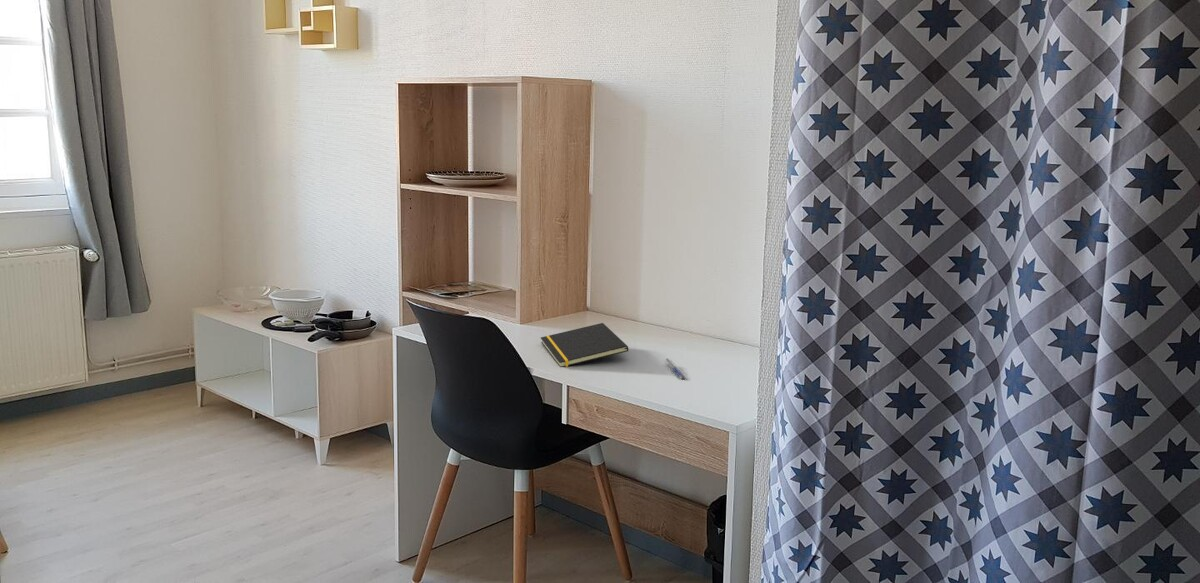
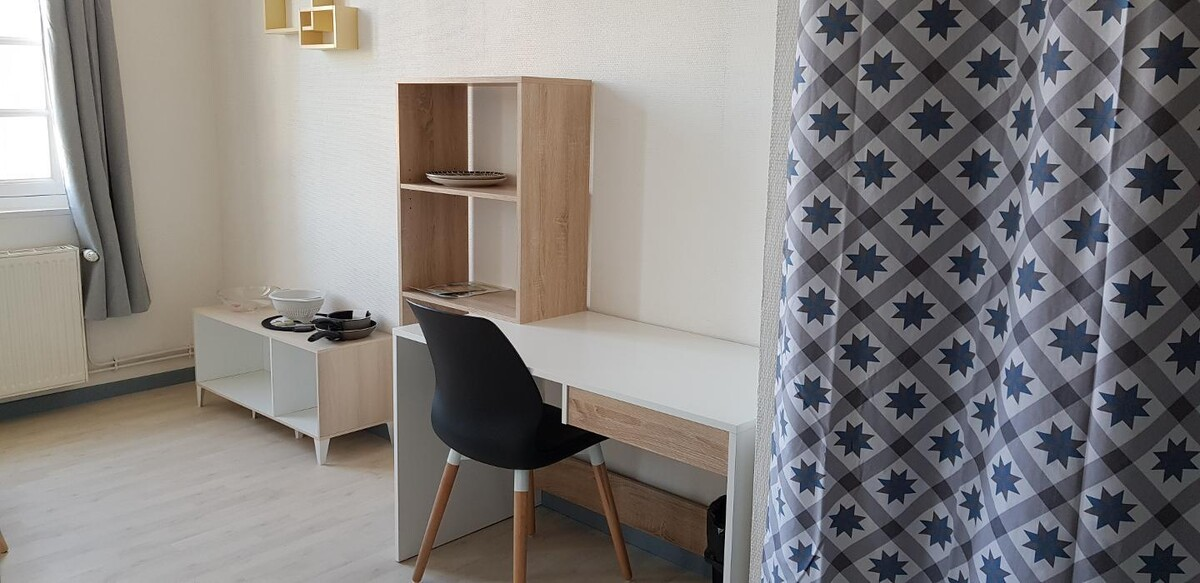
- notepad [540,322,629,368]
- pen [663,357,687,381]
